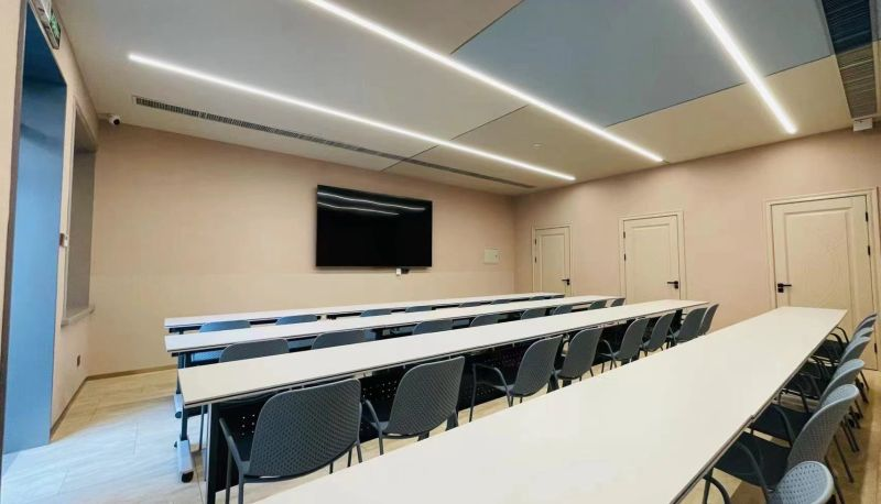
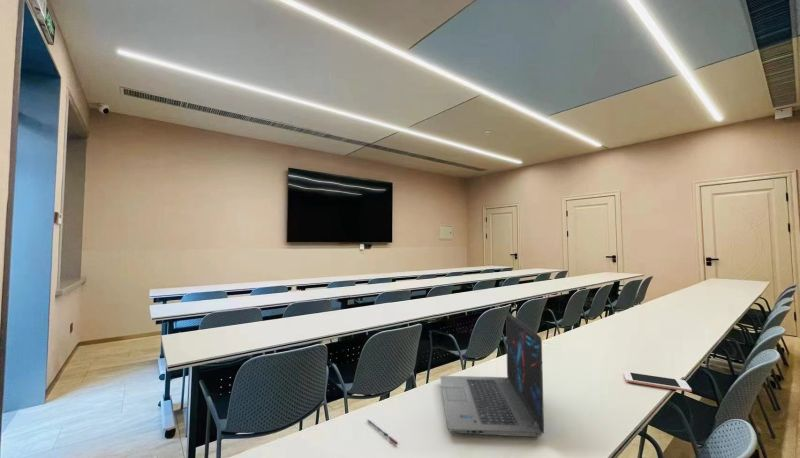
+ cell phone [623,371,693,393]
+ pen [366,419,399,445]
+ laptop [439,310,545,438]
